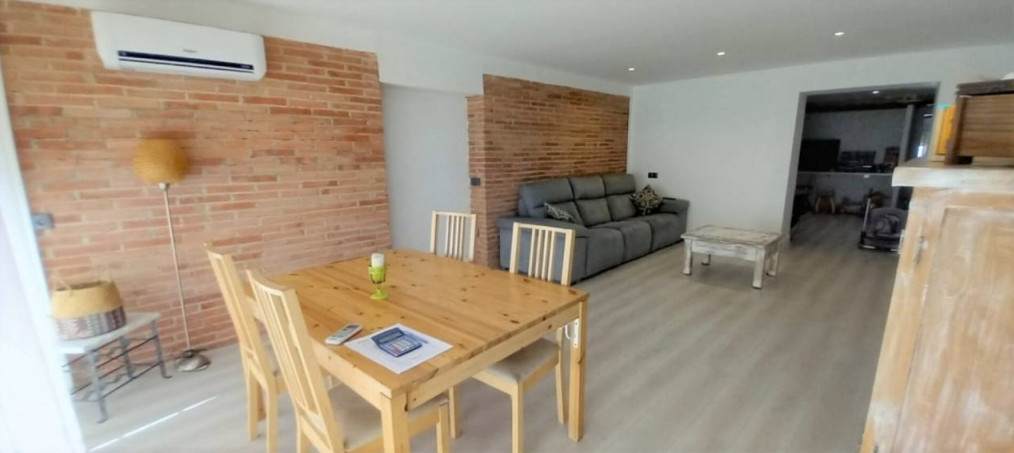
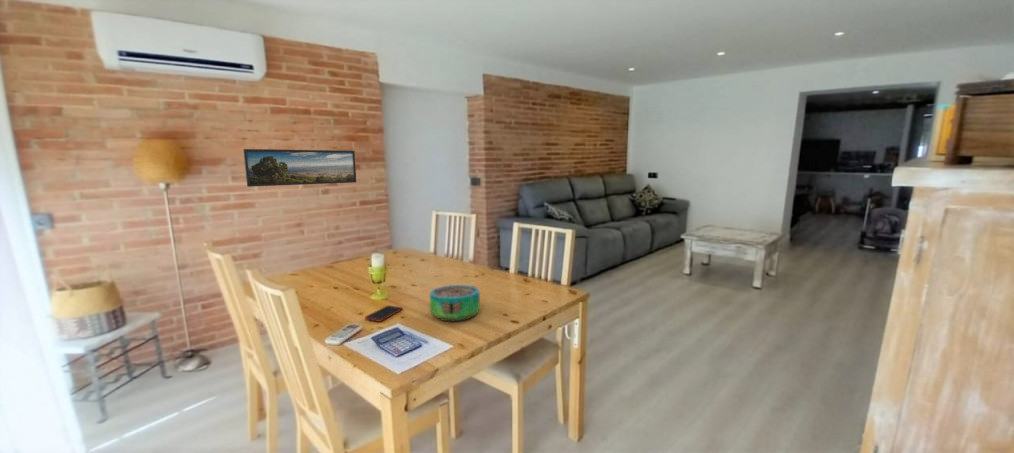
+ decorative bowl [429,284,481,322]
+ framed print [242,148,357,188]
+ cell phone [364,304,404,323]
